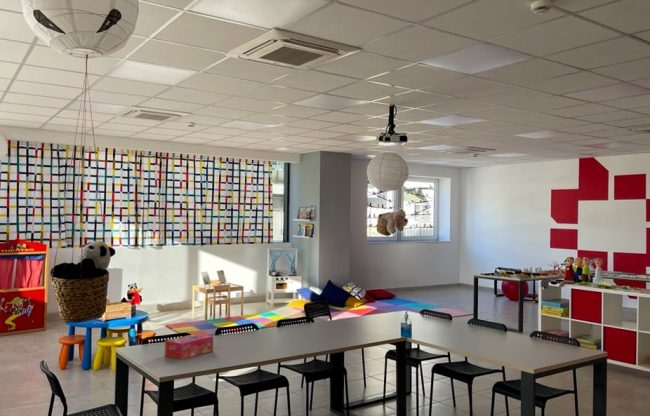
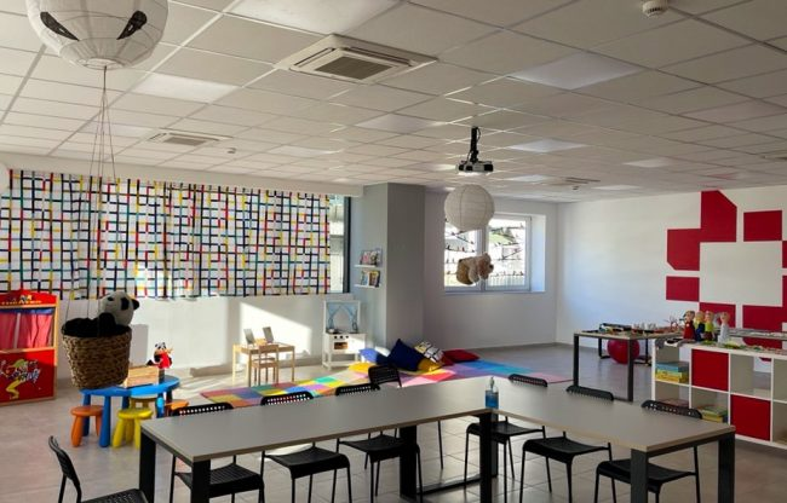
- tissue box [164,333,214,360]
